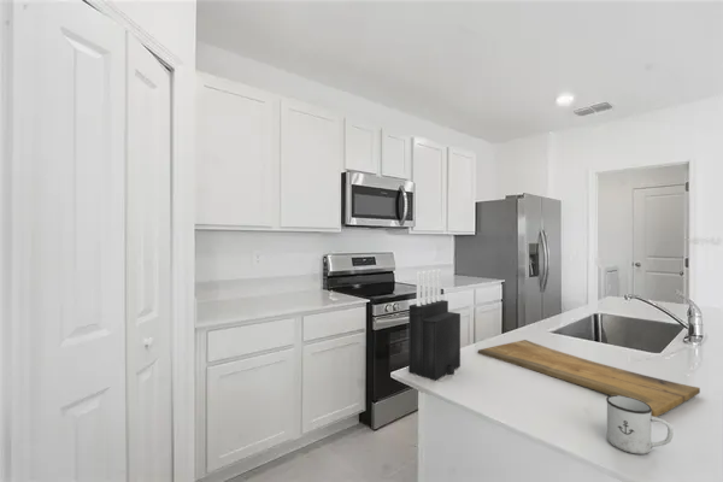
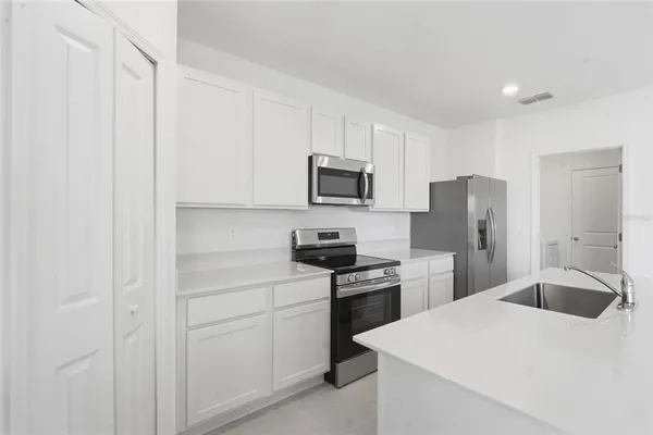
- knife block [407,269,462,382]
- mug [605,395,675,455]
- cutting board [477,339,701,418]
